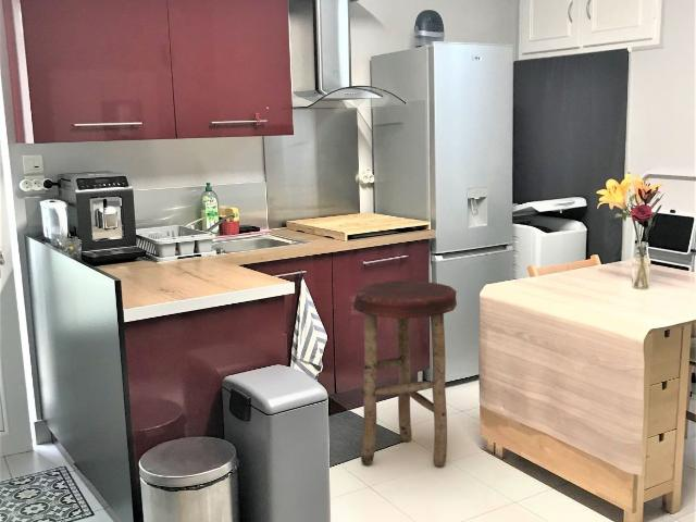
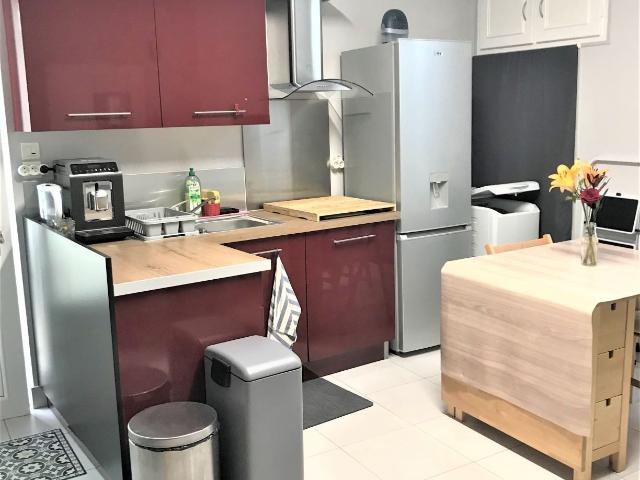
- stool [352,279,458,468]
